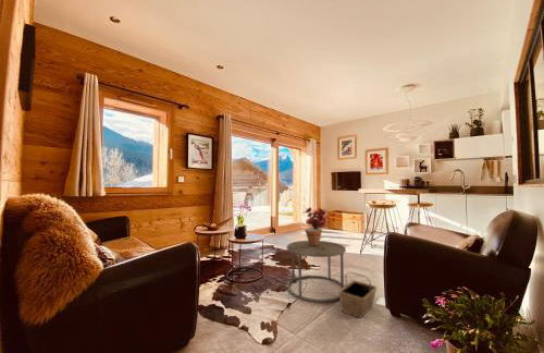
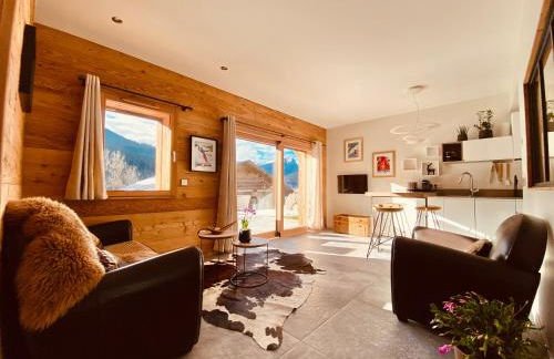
- potted plant [301,206,331,245]
- side table [286,240,347,303]
- basket [337,271,378,319]
